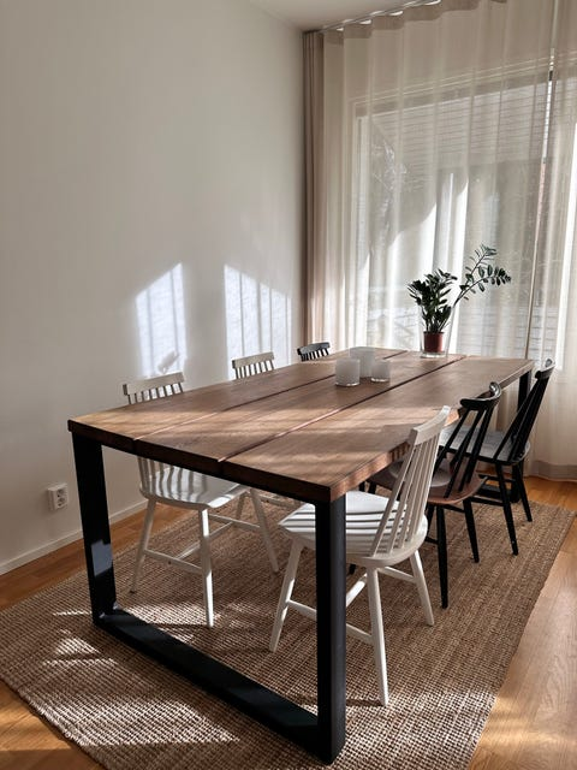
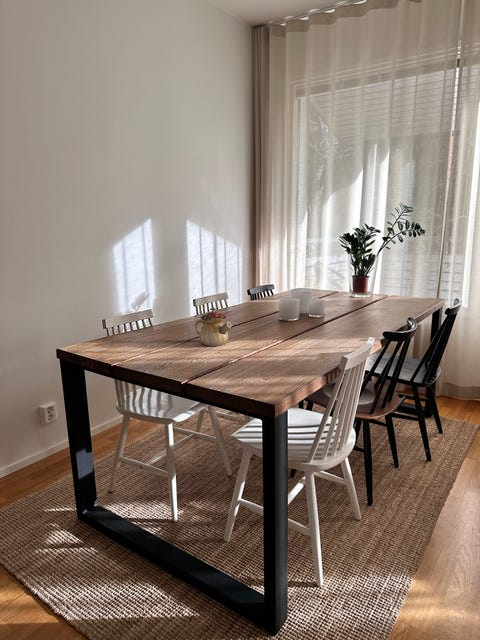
+ teapot [194,307,233,347]
